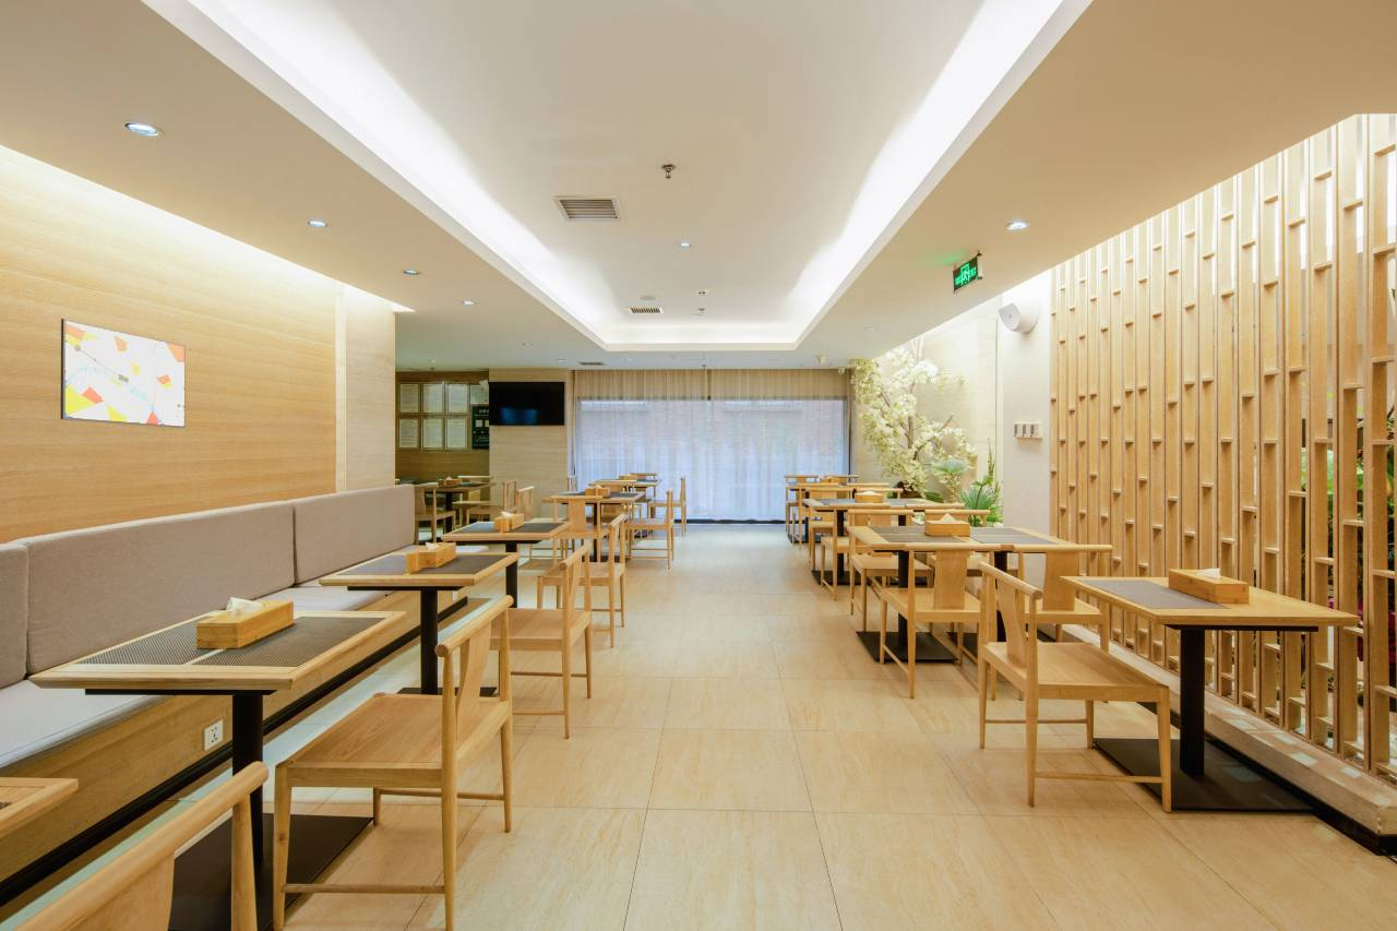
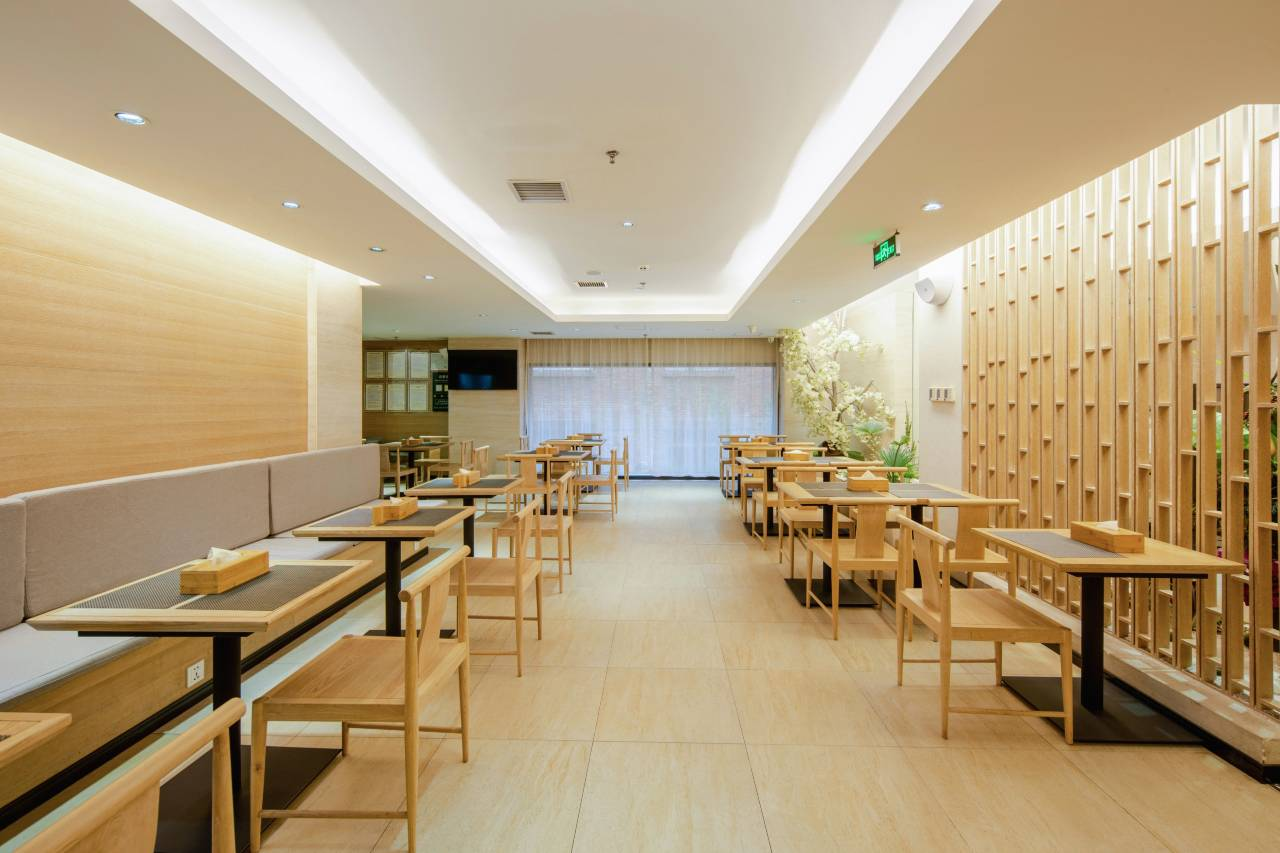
- wall art [60,318,187,429]
